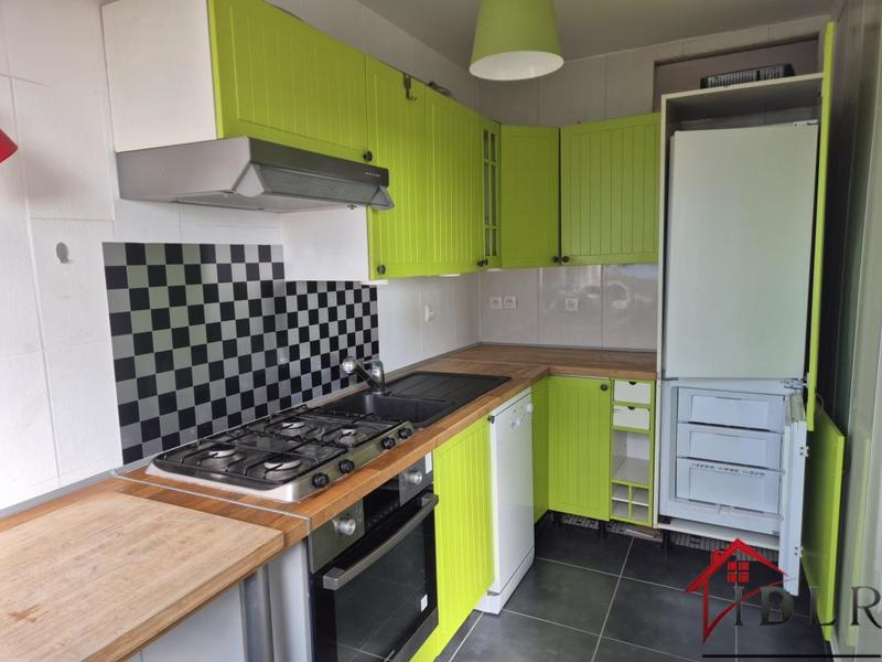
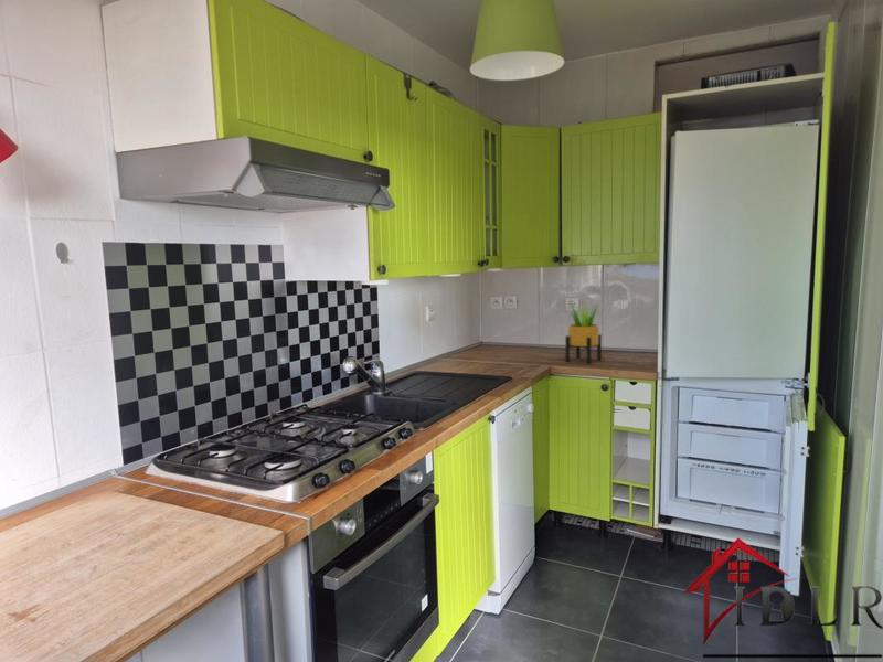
+ potted plant [564,300,603,364]
